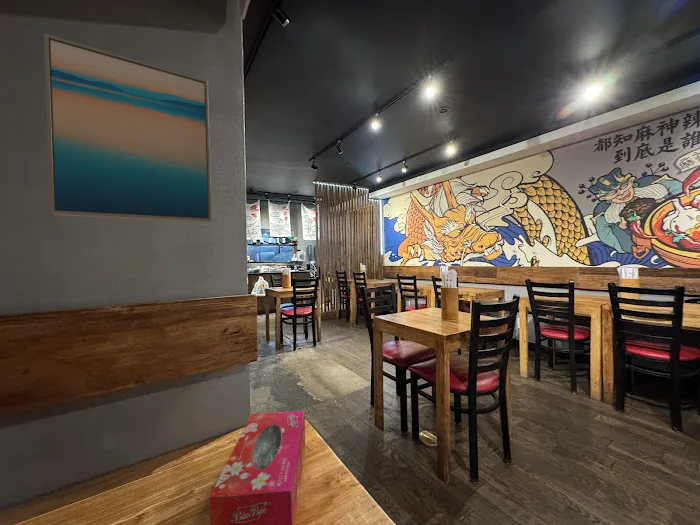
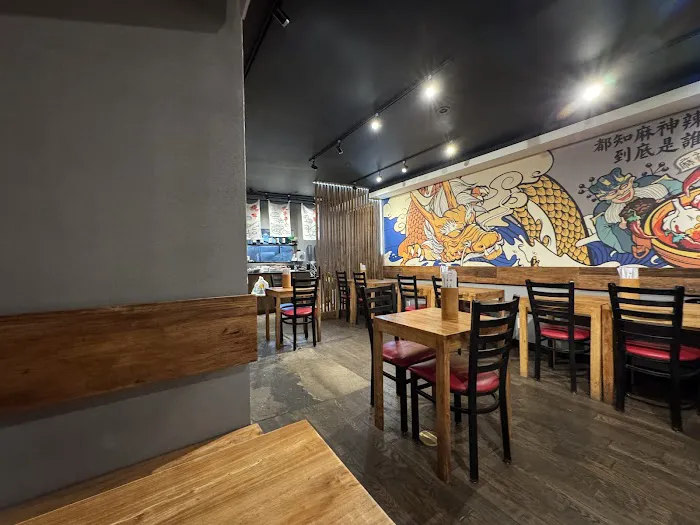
- wall art [43,33,213,223]
- tissue box [209,410,306,525]
